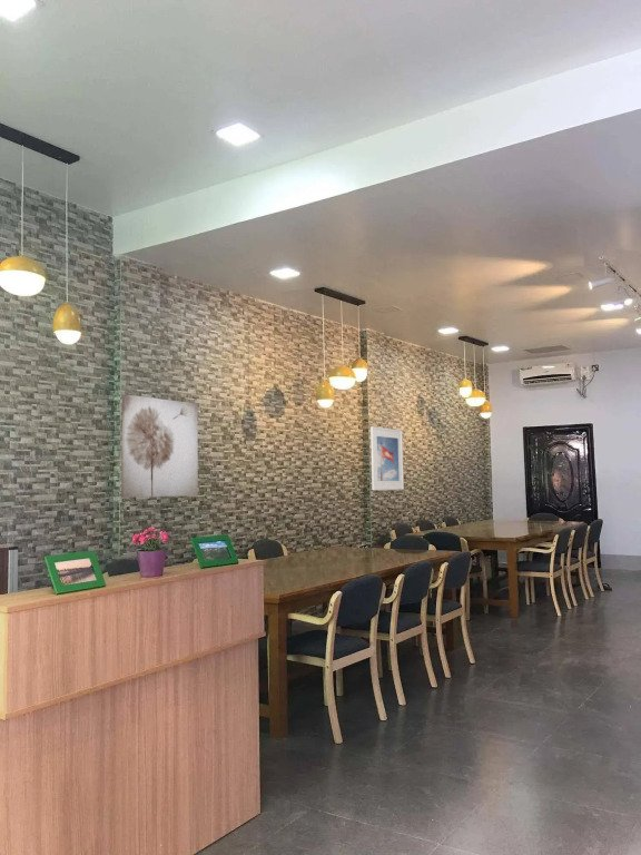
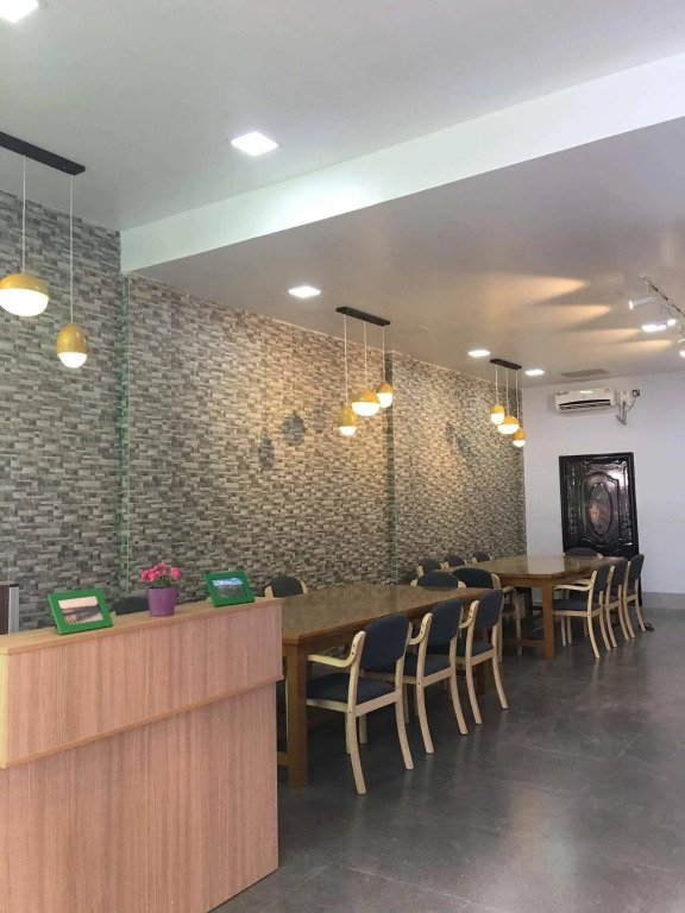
- wall art [120,393,199,499]
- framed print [369,425,405,491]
